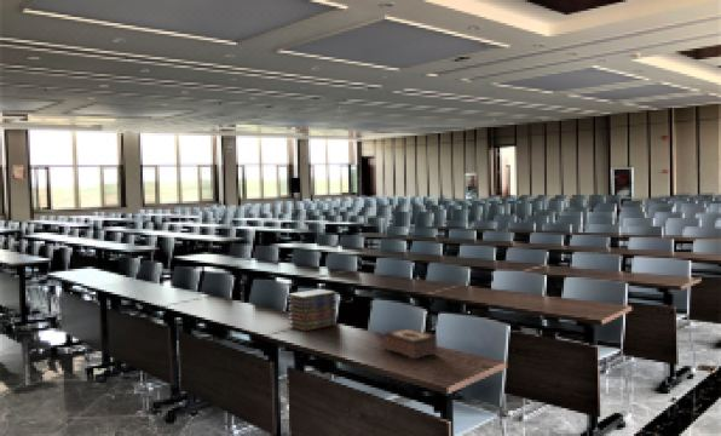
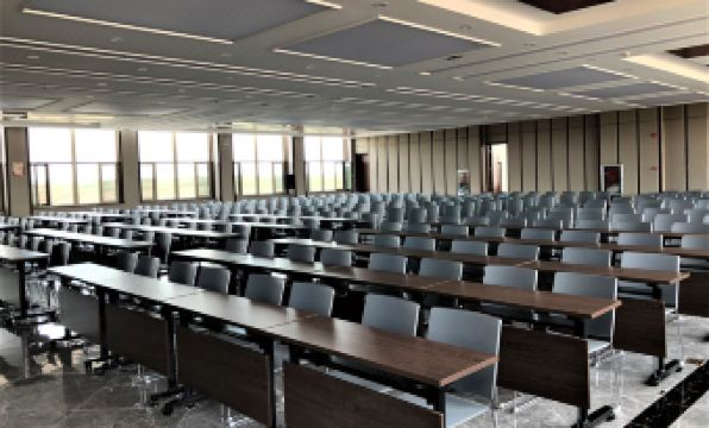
- book stack [287,288,338,332]
- tissue box [383,327,438,361]
